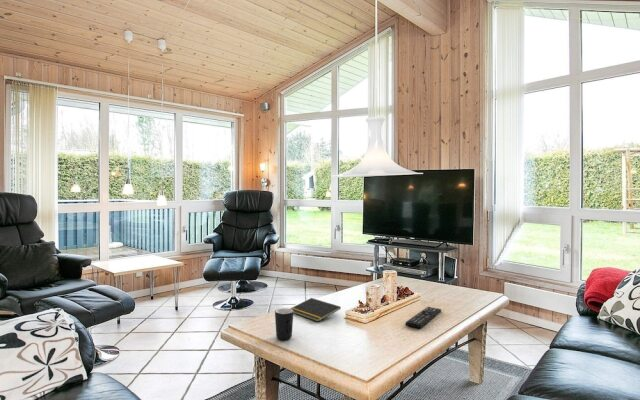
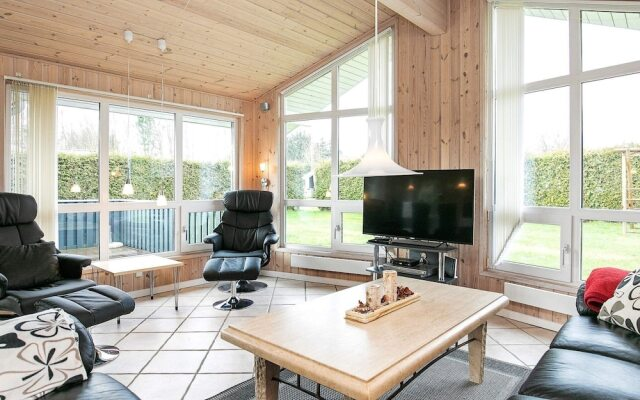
- remote control [405,306,442,329]
- notepad [289,297,342,323]
- mug [274,308,294,341]
